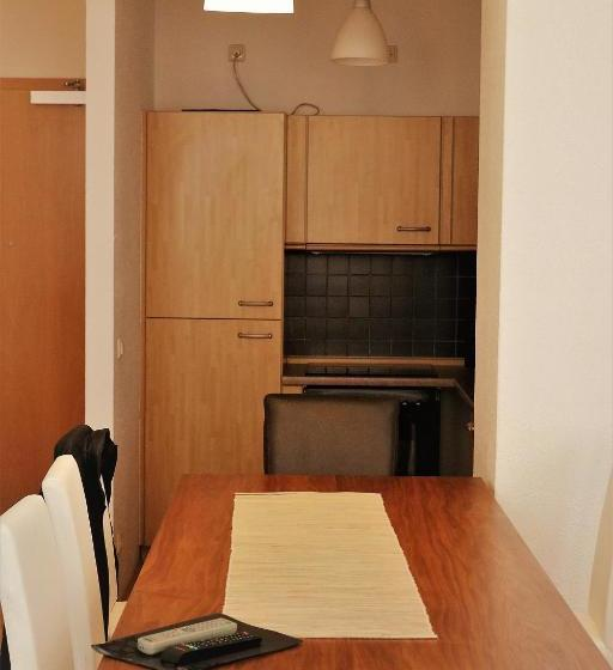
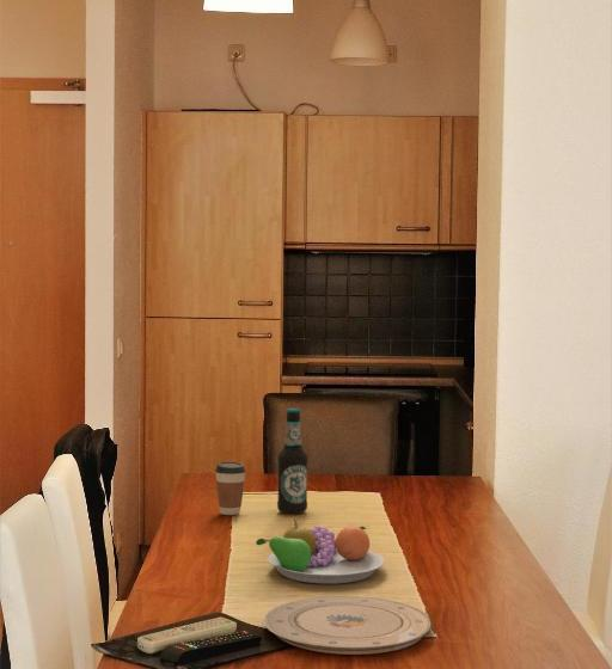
+ fruit bowl [255,517,386,585]
+ coffee cup [214,461,246,516]
+ plate [262,595,433,656]
+ bottle [276,407,310,515]
